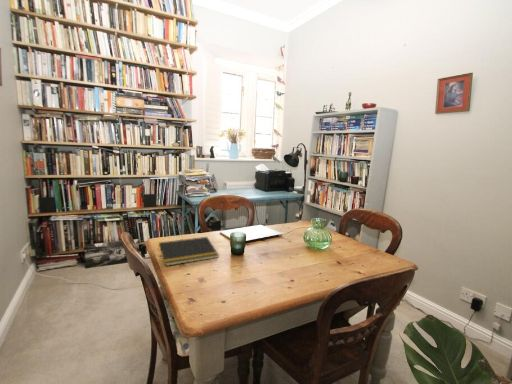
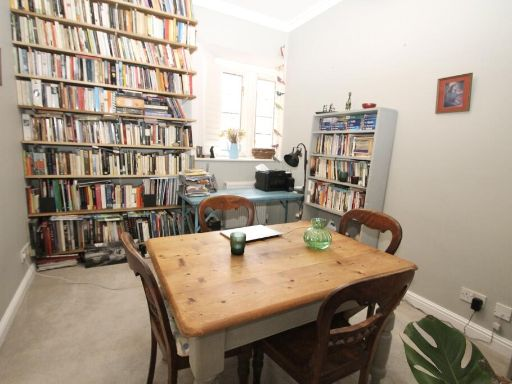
- notepad [157,236,220,267]
